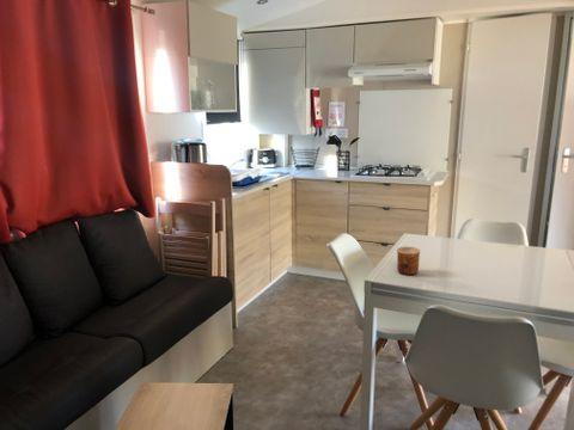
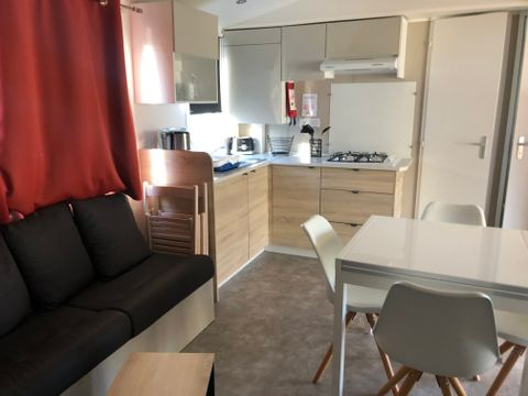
- cup [396,245,421,276]
